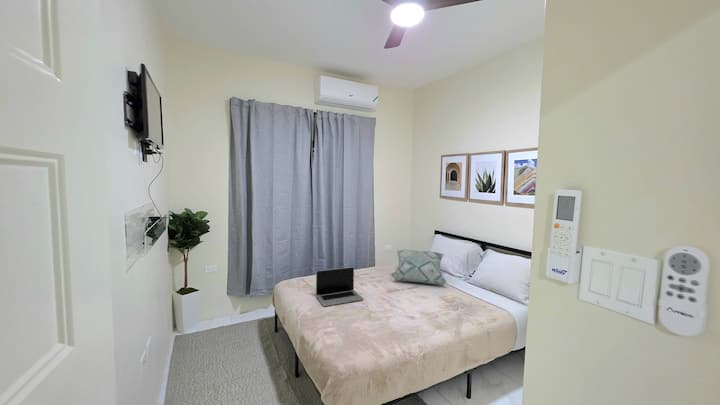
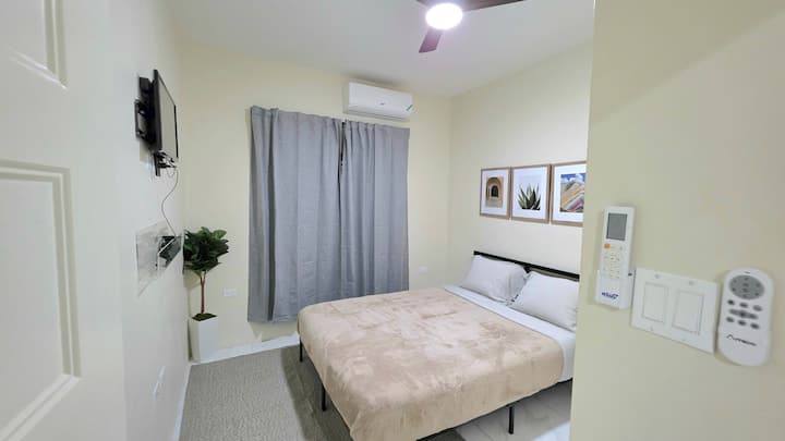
- laptop [315,266,364,307]
- decorative pillow [390,249,448,286]
